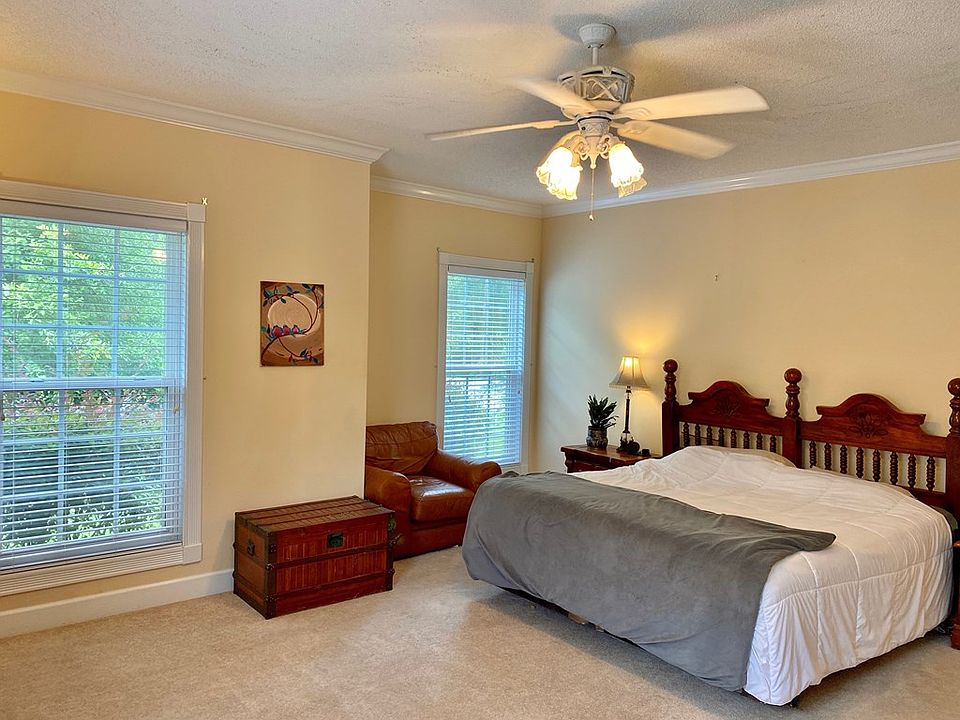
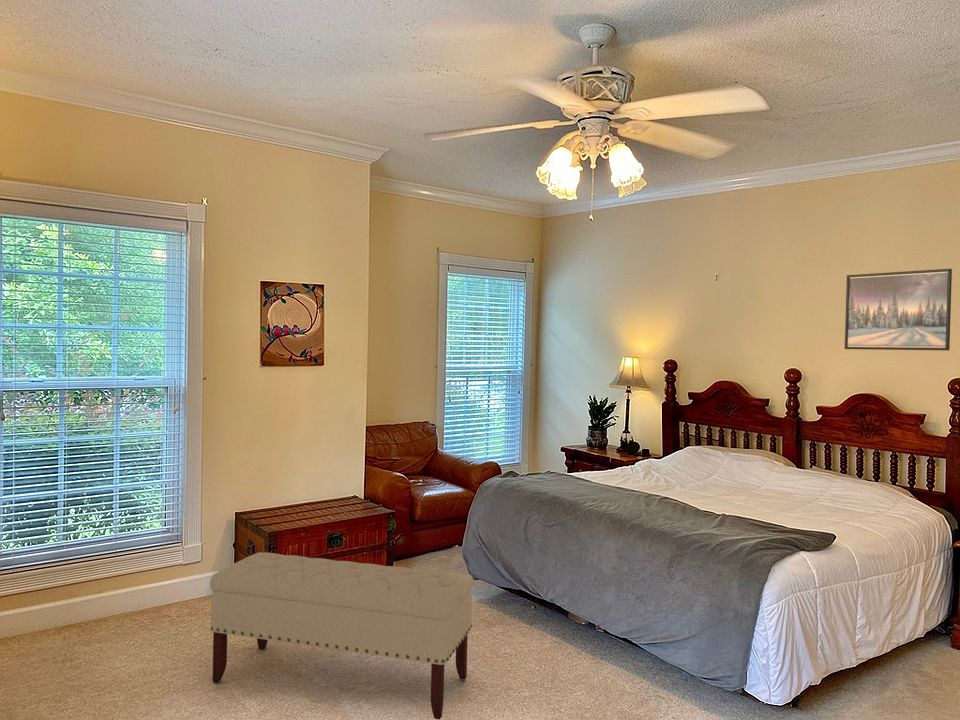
+ bench [209,551,474,720]
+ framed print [844,268,953,351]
